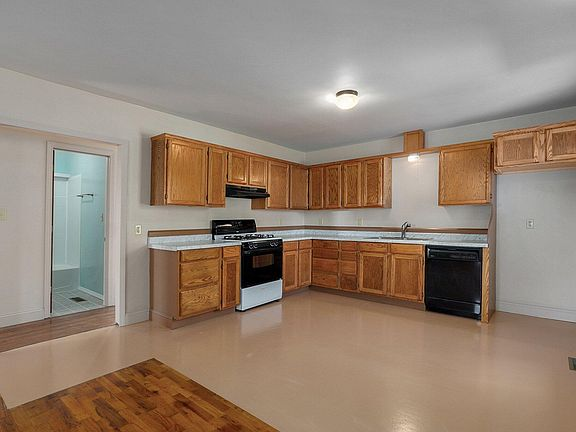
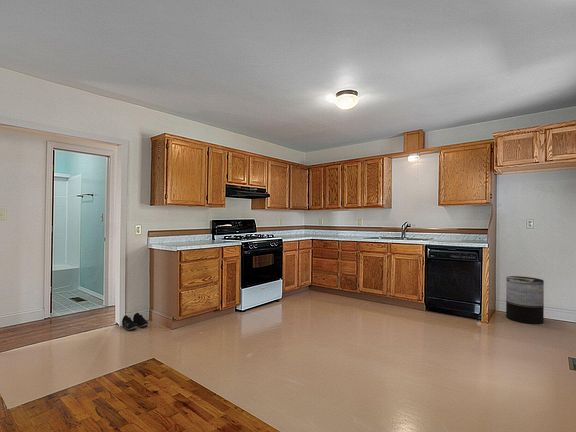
+ sneaker [121,312,149,331]
+ trash can [505,275,545,325]
